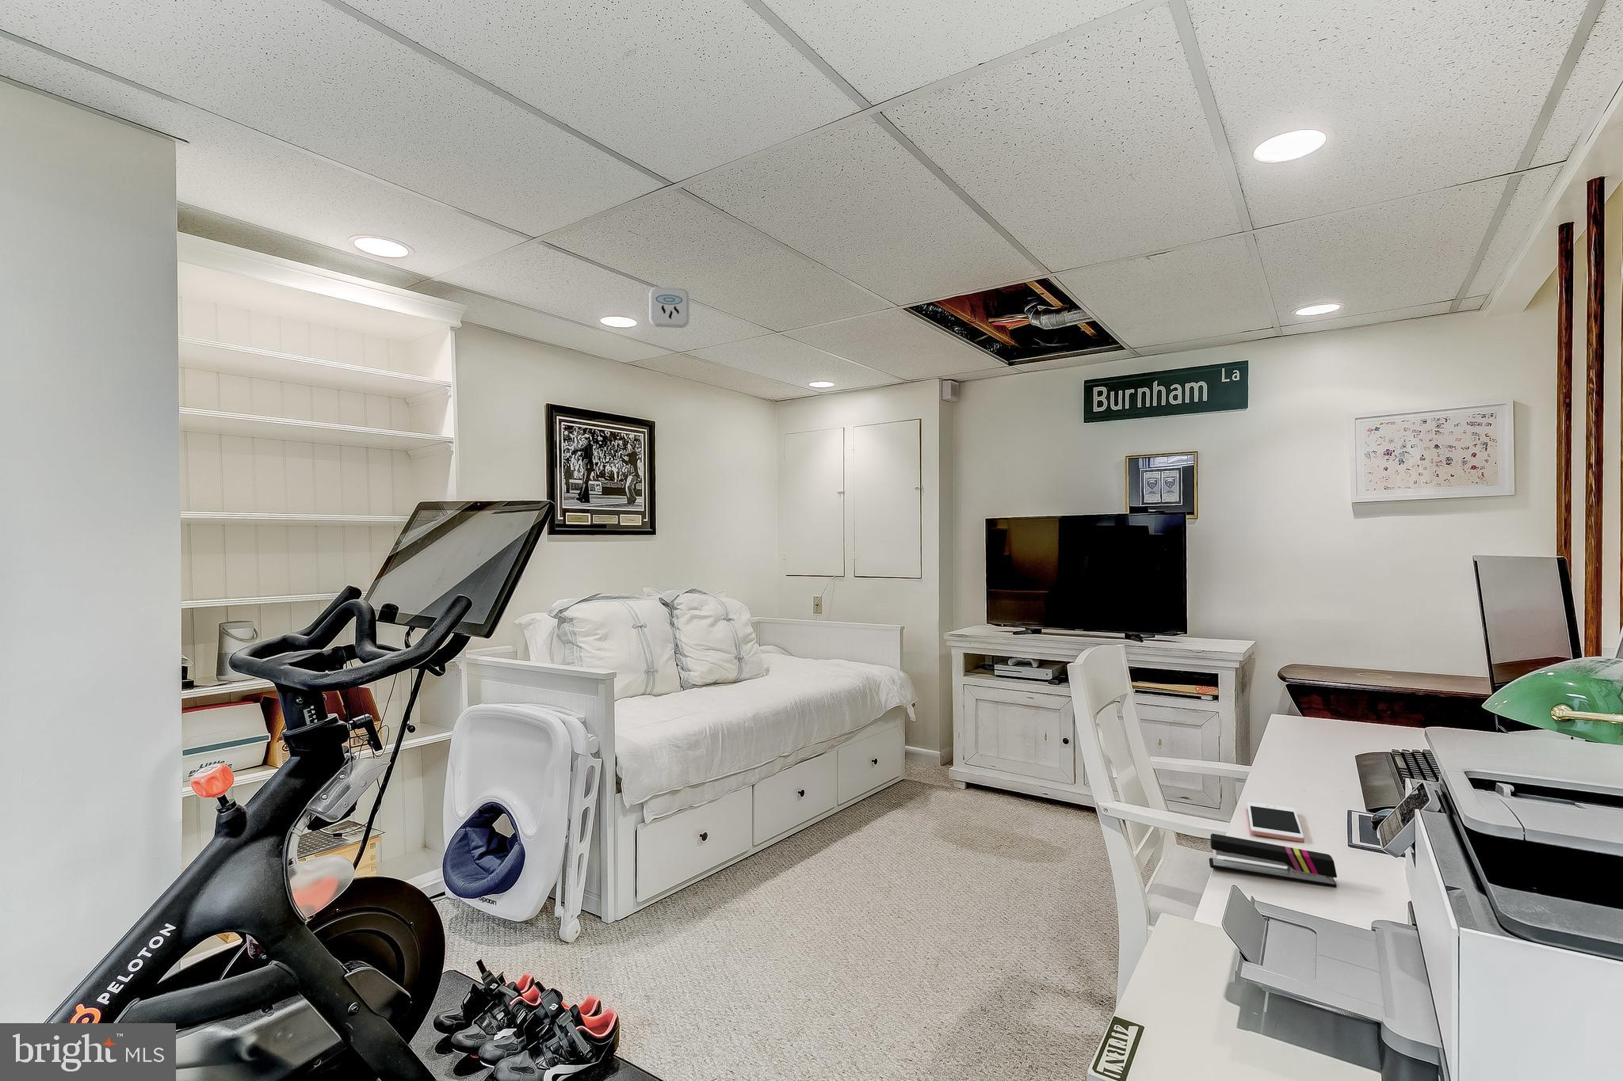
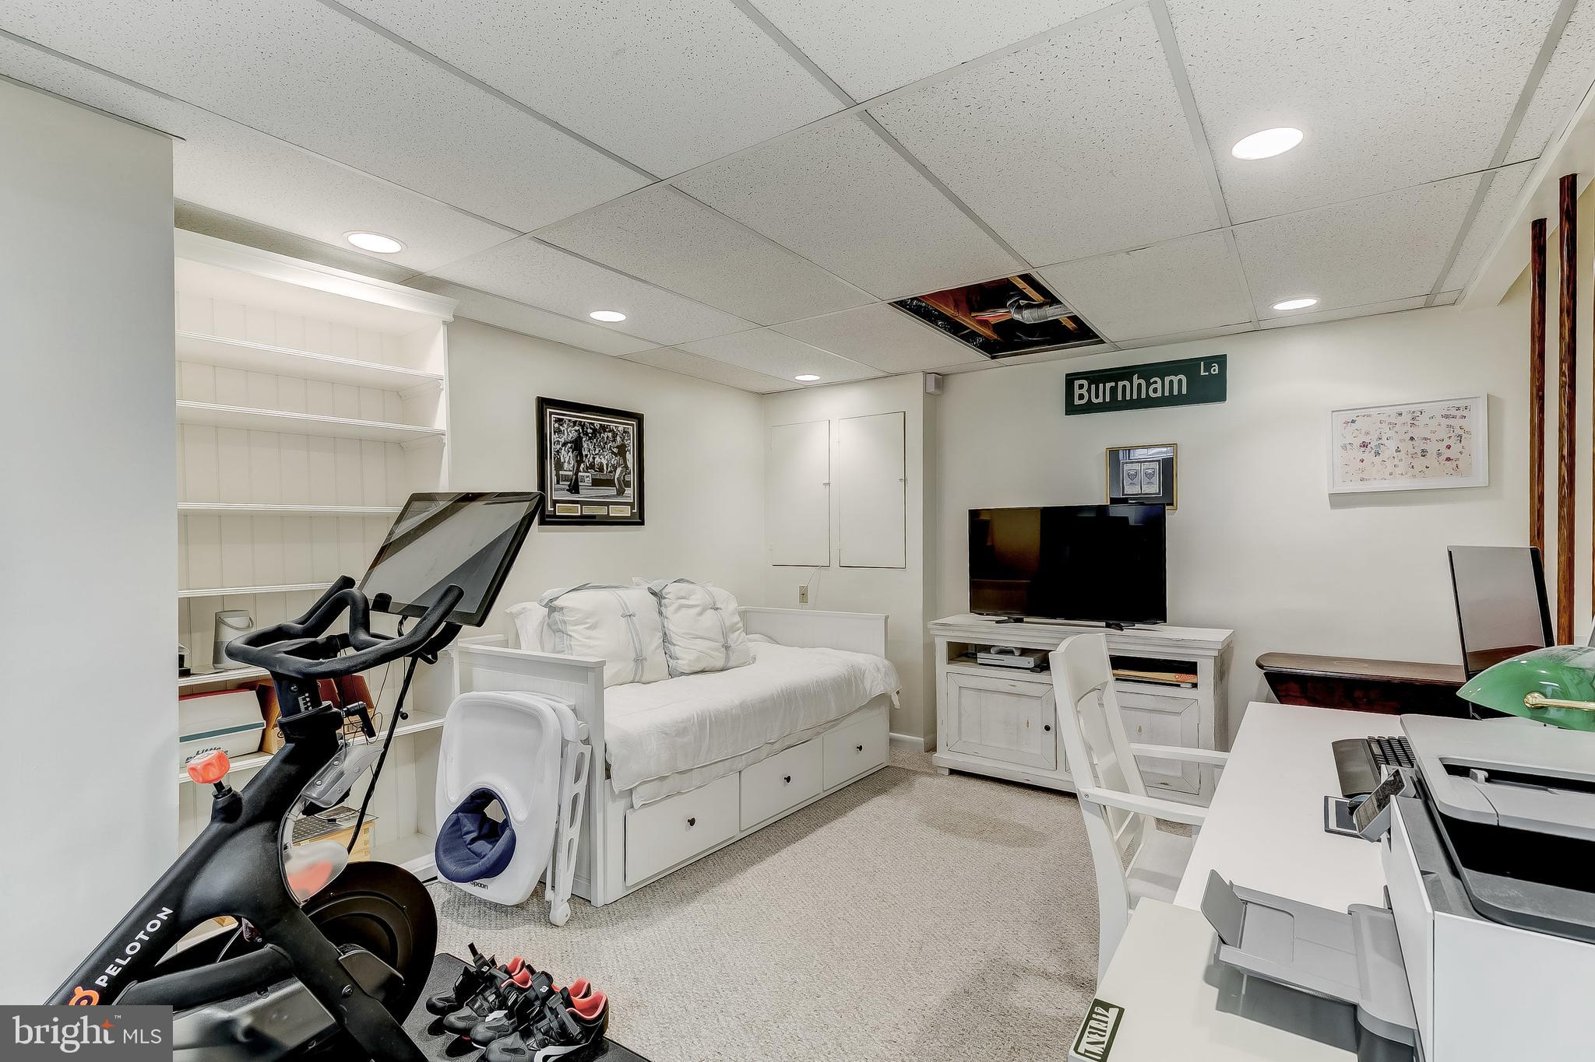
- smoke detector [648,286,690,328]
- stapler [1209,834,1338,888]
- cell phone [1247,801,1306,842]
